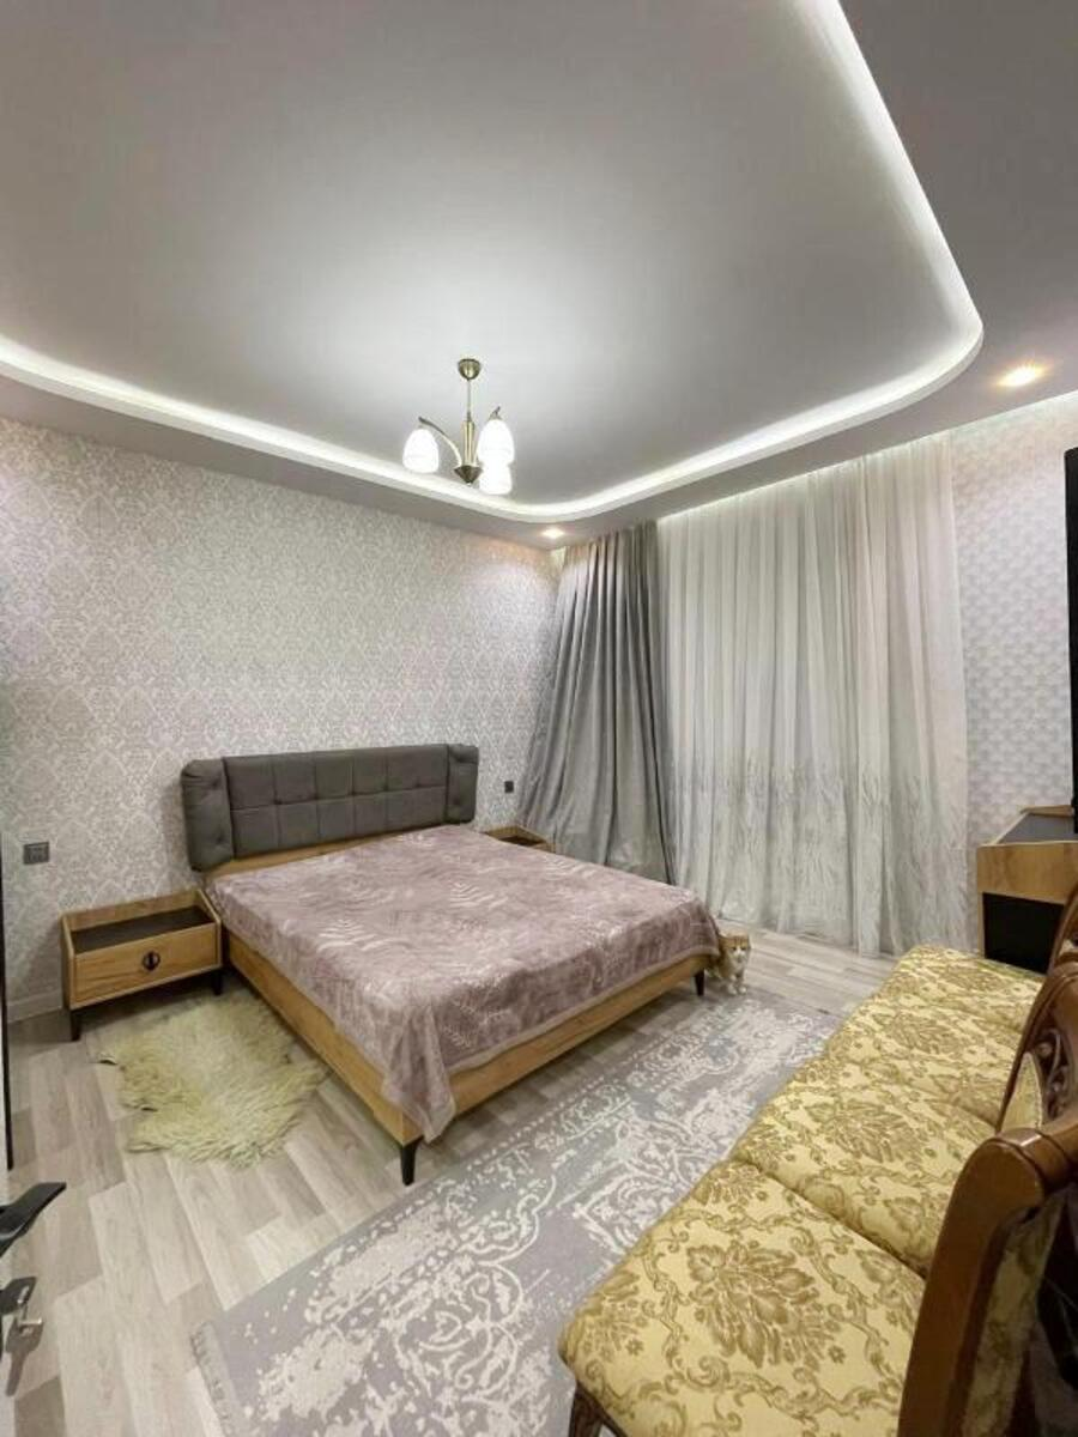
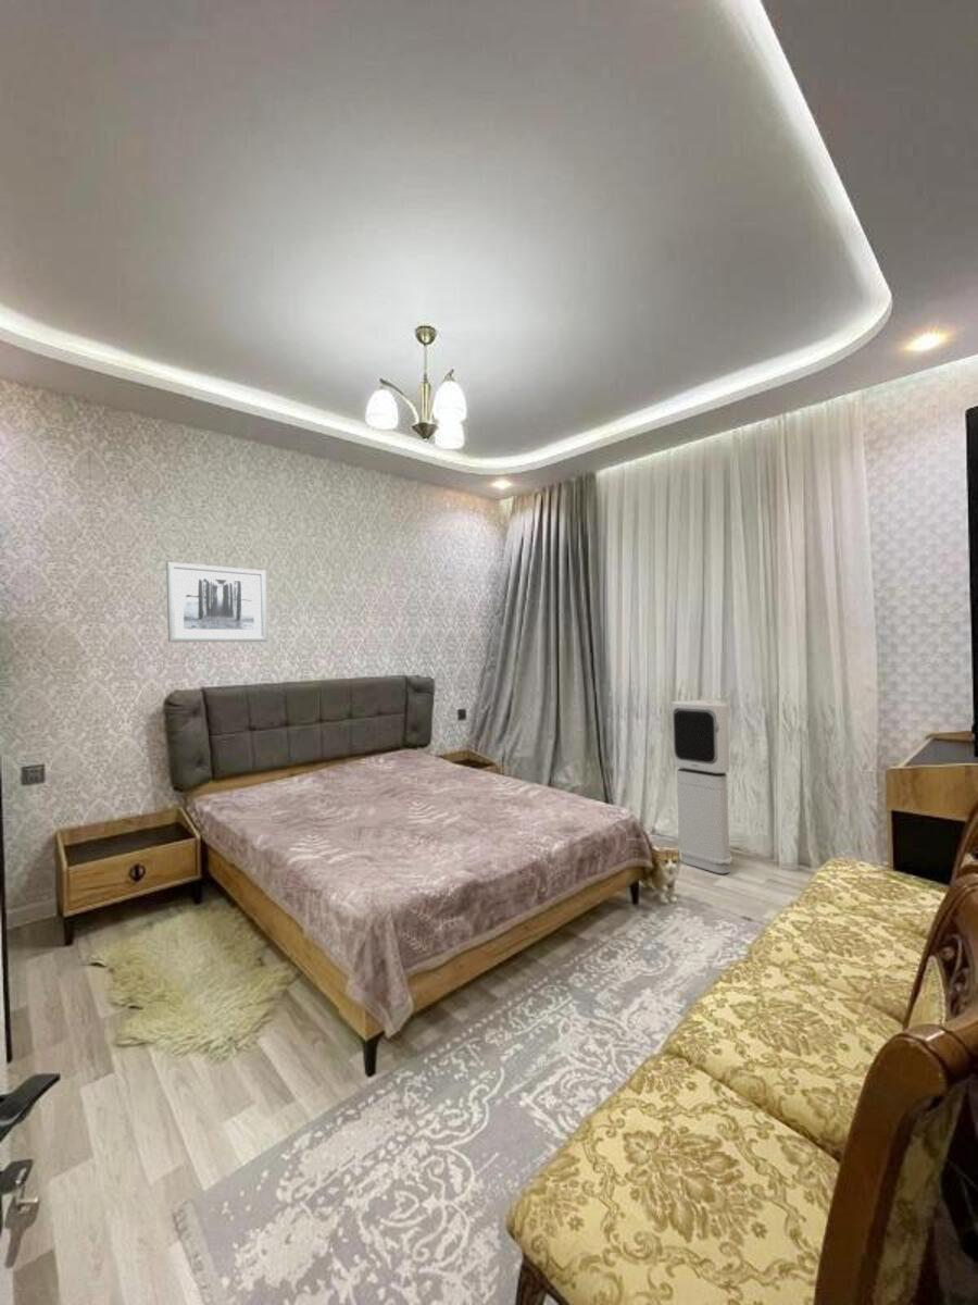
+ air purifier [670,698,734,874]
+ wall art [165,561,268,643]
